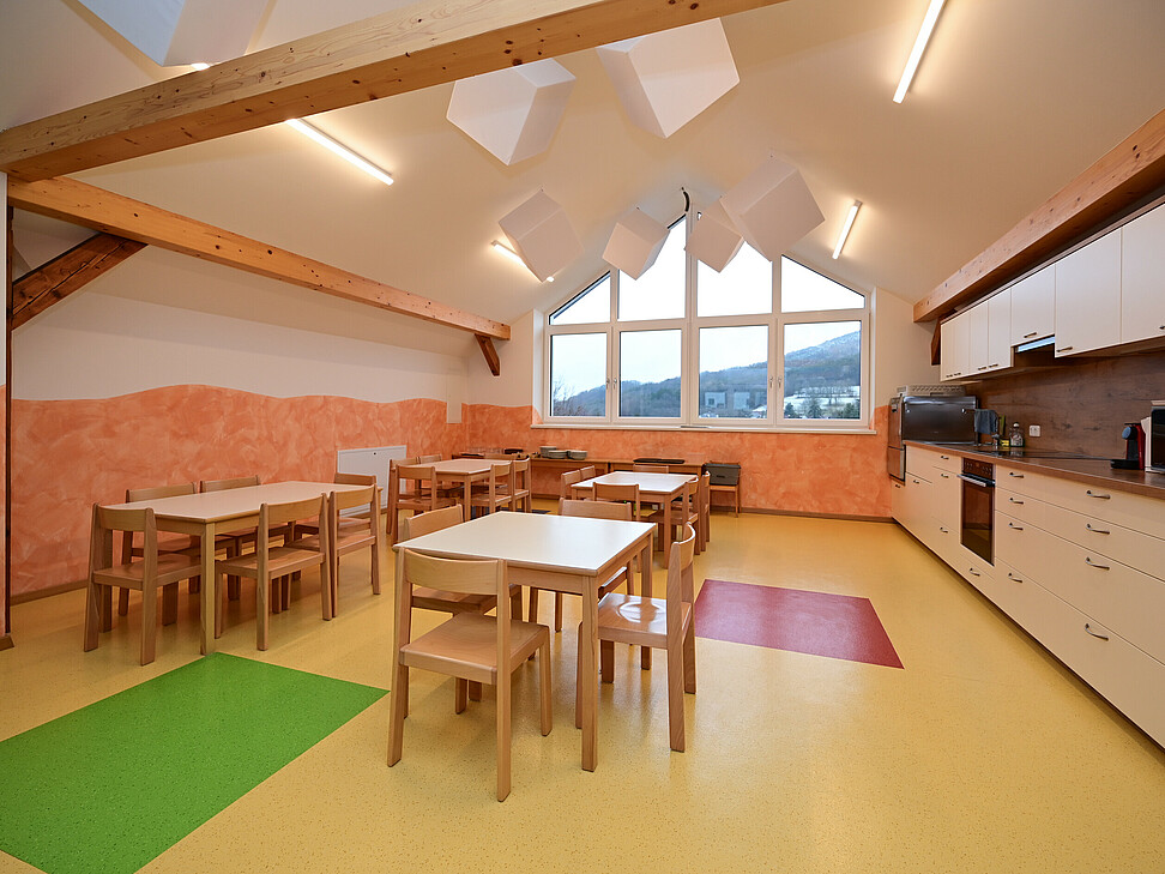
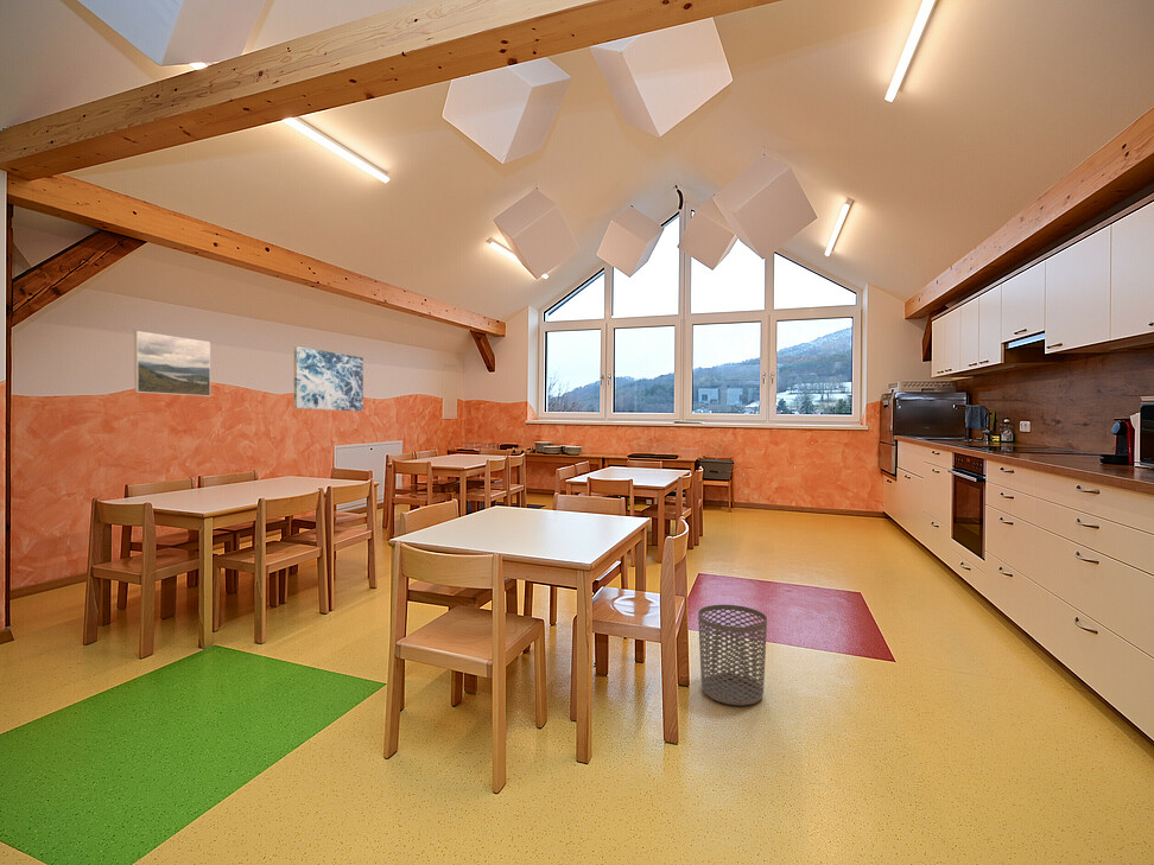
+ wall art [293,345,364,412]
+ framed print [133,330,211,397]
+ waste bin [697,604,768,707]
